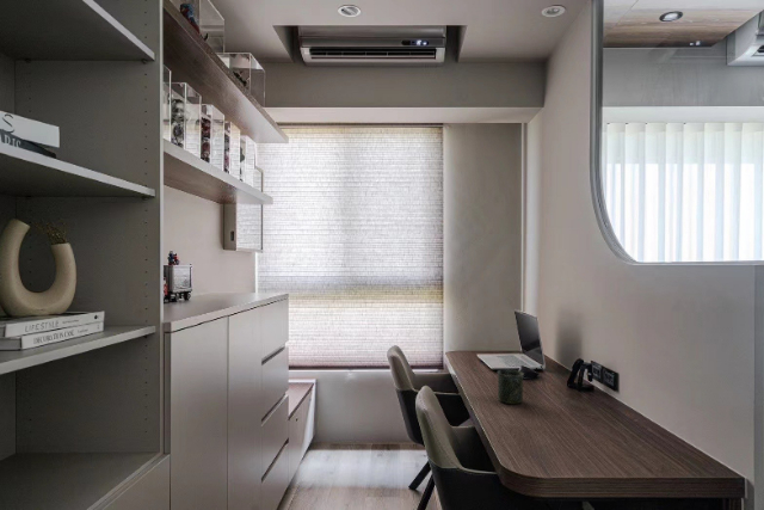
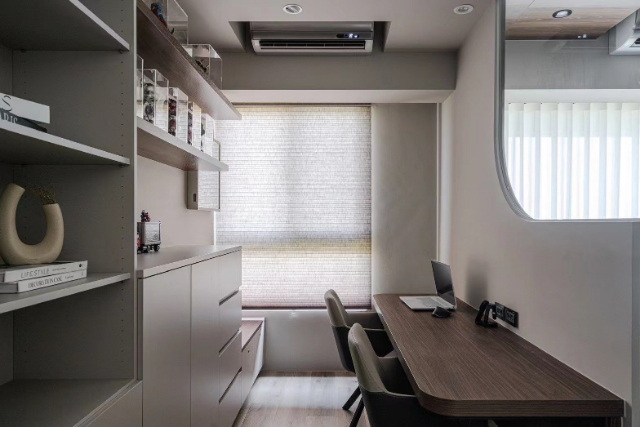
- mug [497,368,525,405]
